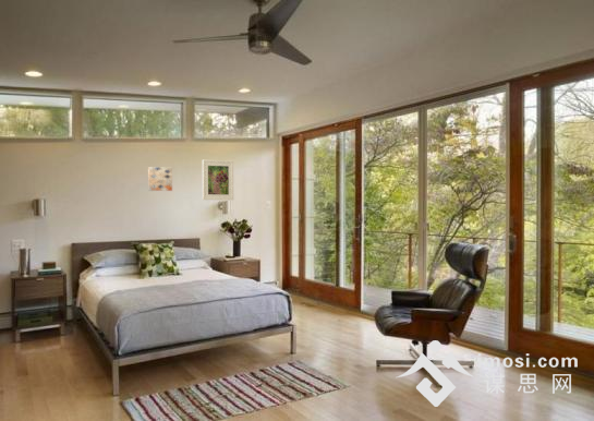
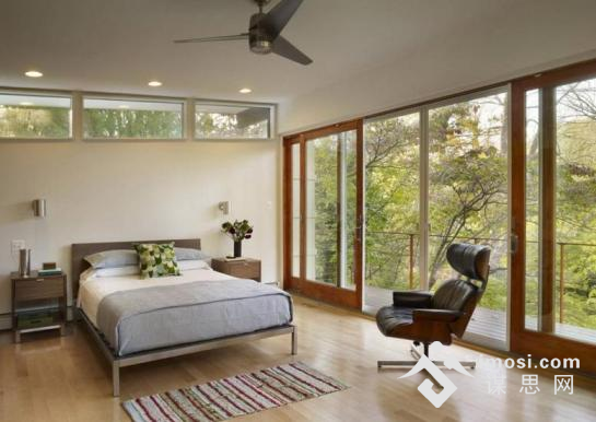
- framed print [202,159,234,201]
- wall art [147,166,173,192]
